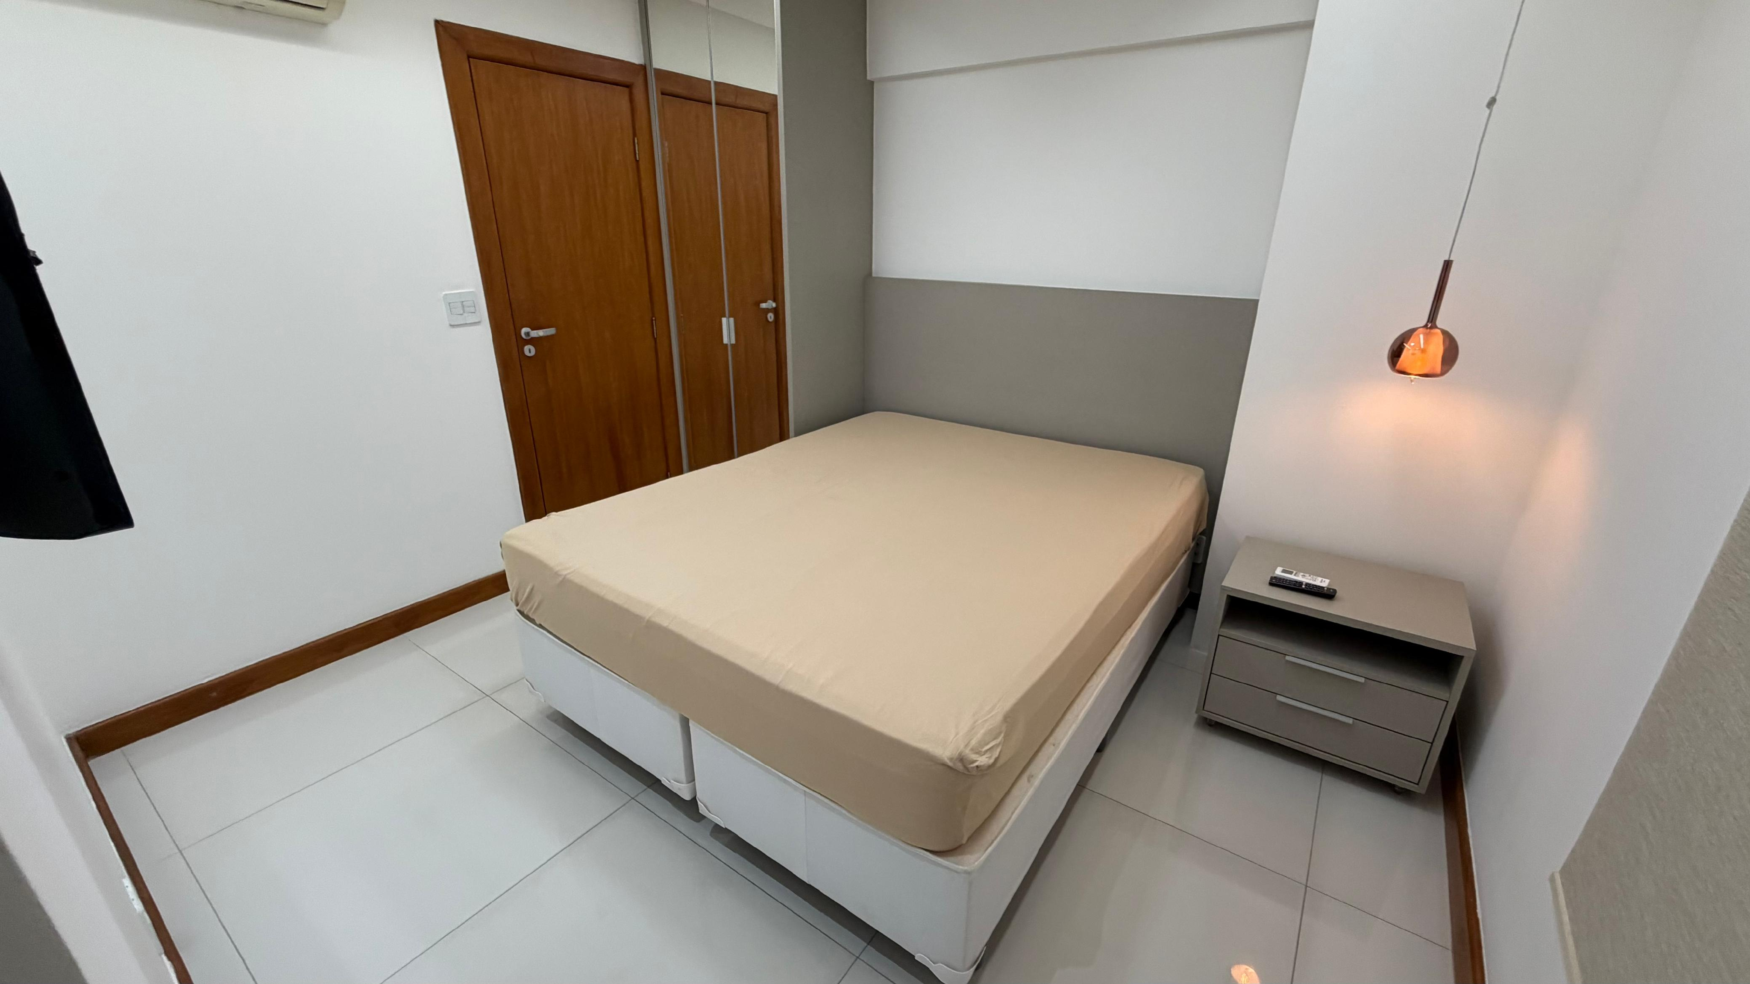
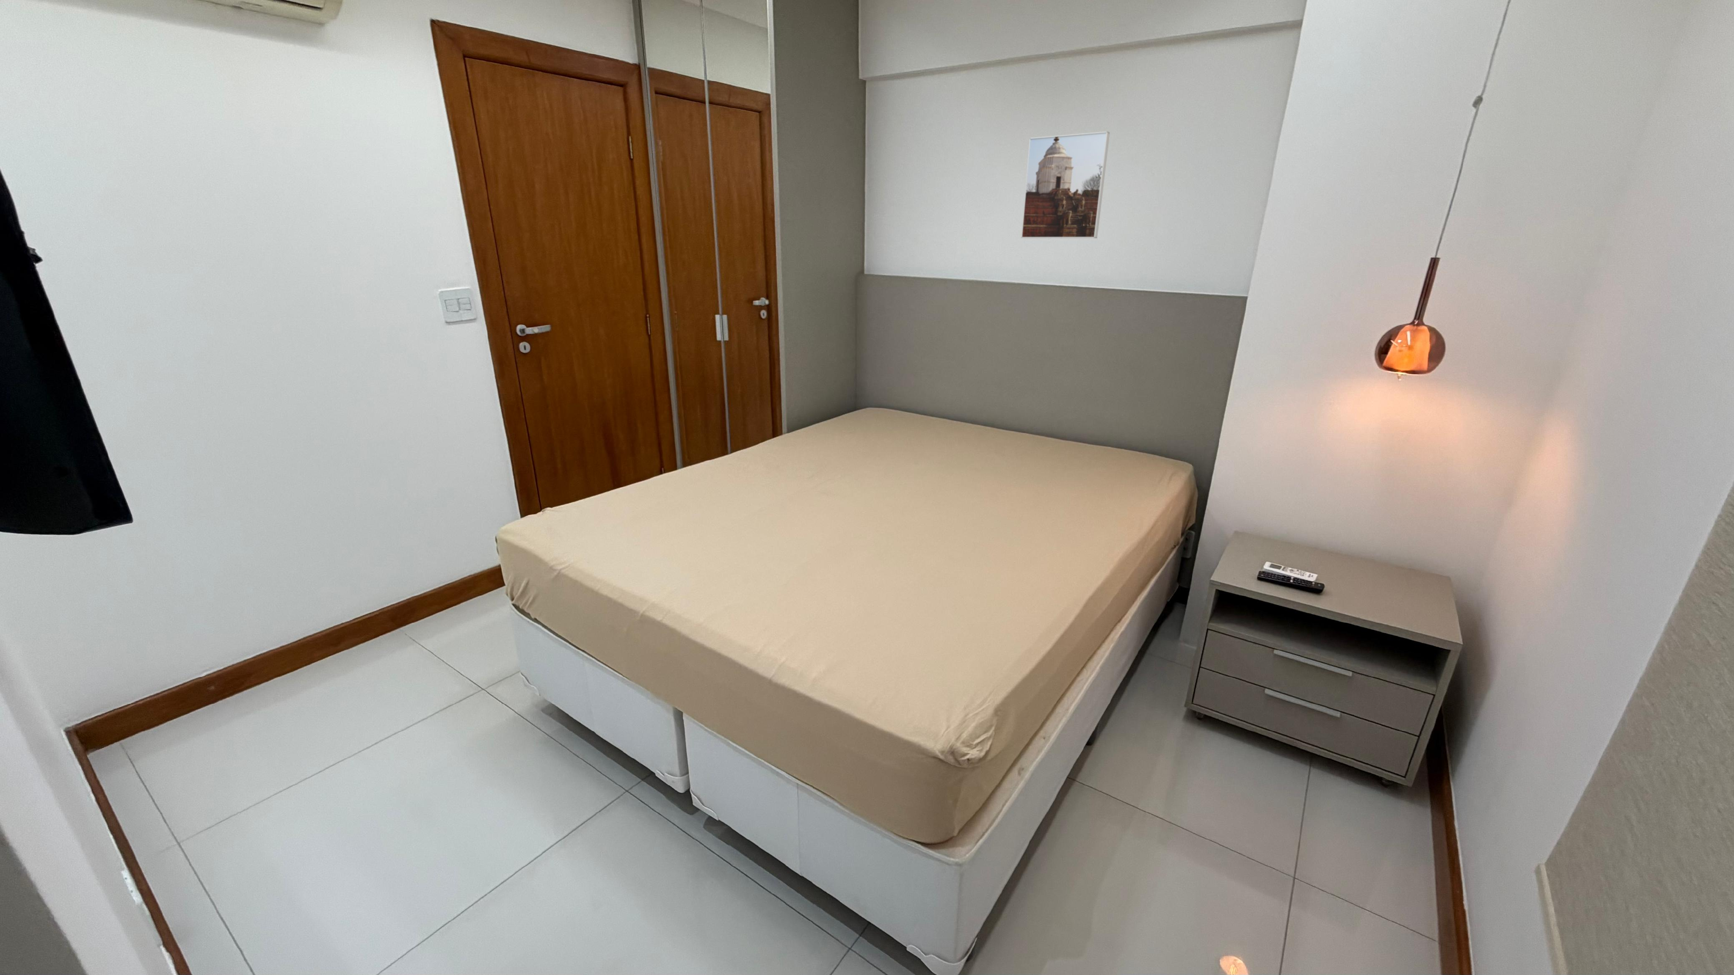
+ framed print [1021,131,1110,238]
